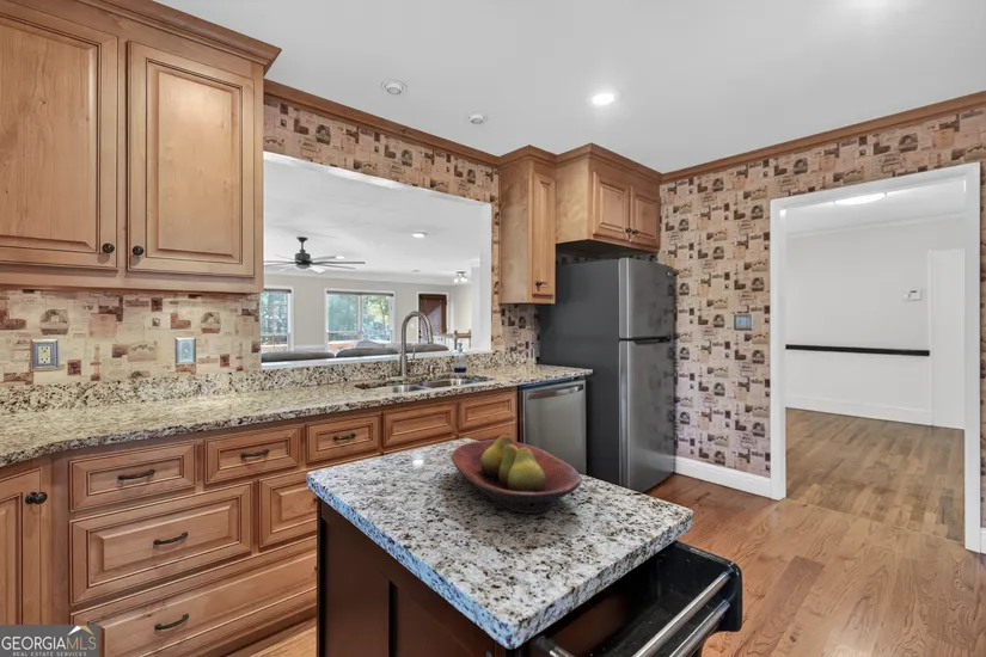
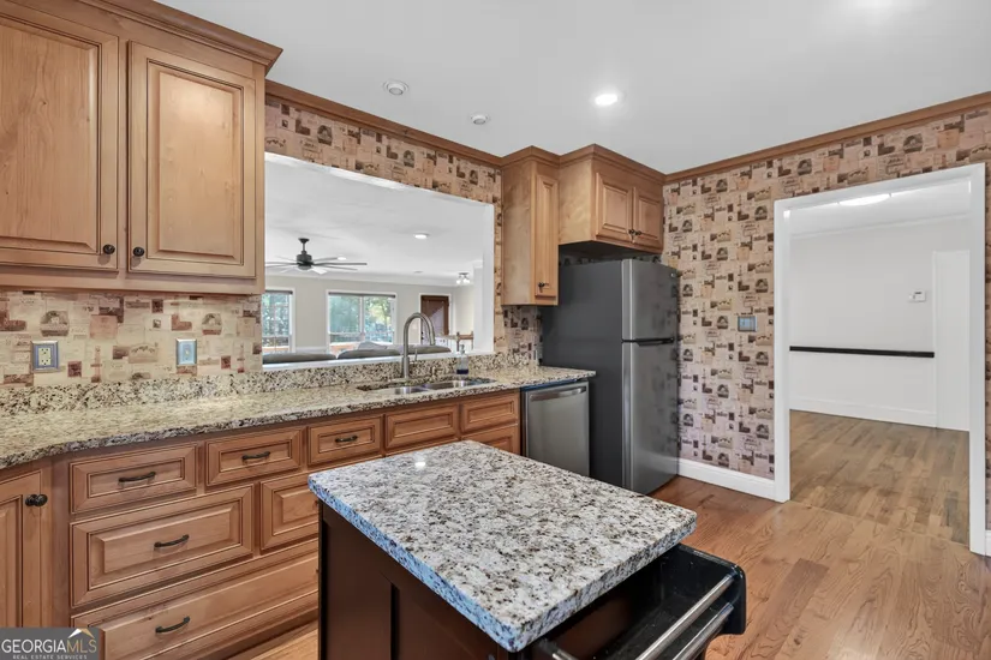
- fruit bowl [449,434,583,515]
